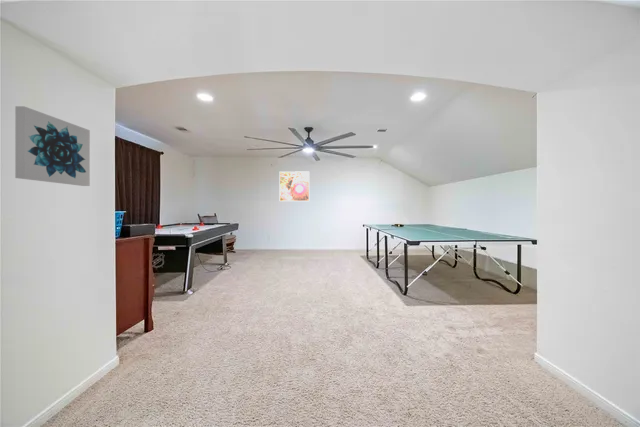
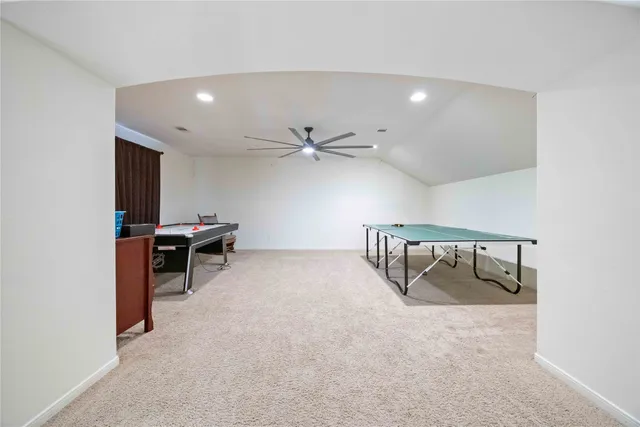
- wall art [14,105,91,187]
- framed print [279,170,310,202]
